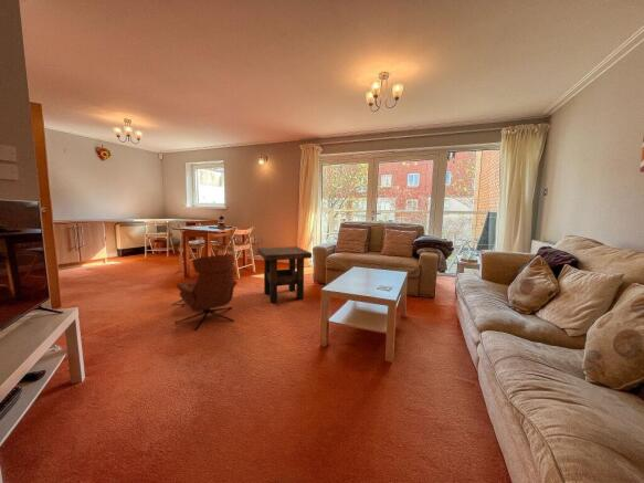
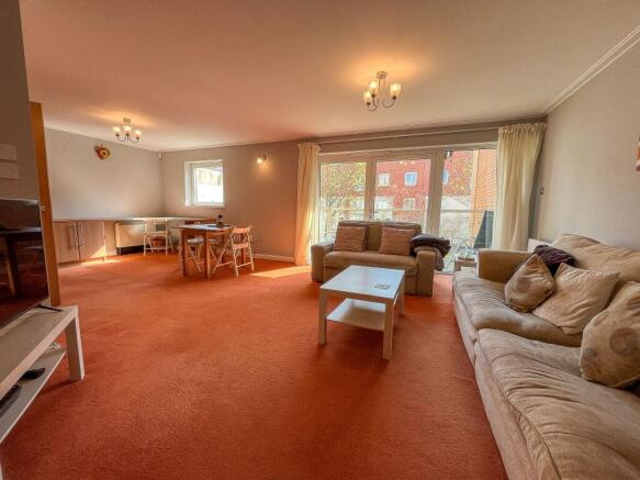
- armchair [171,253,239,332]
- side table [256,245,313,303]
